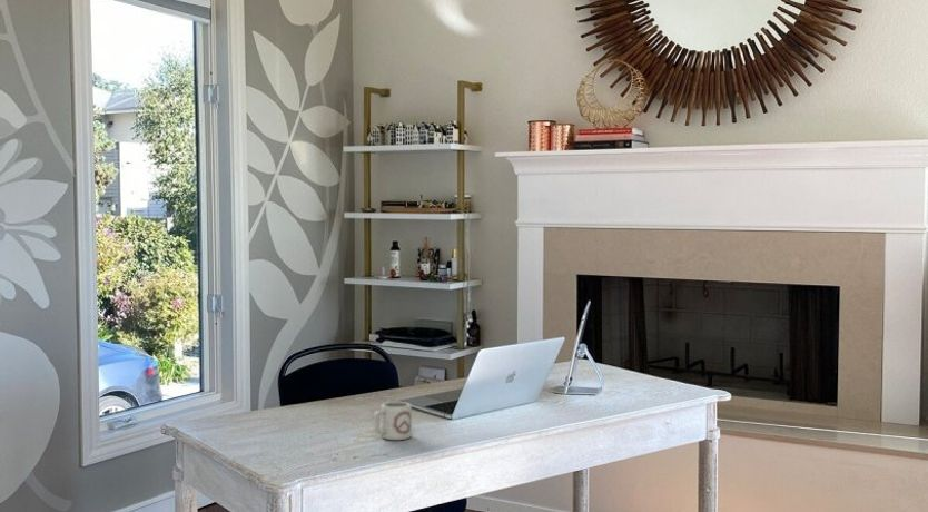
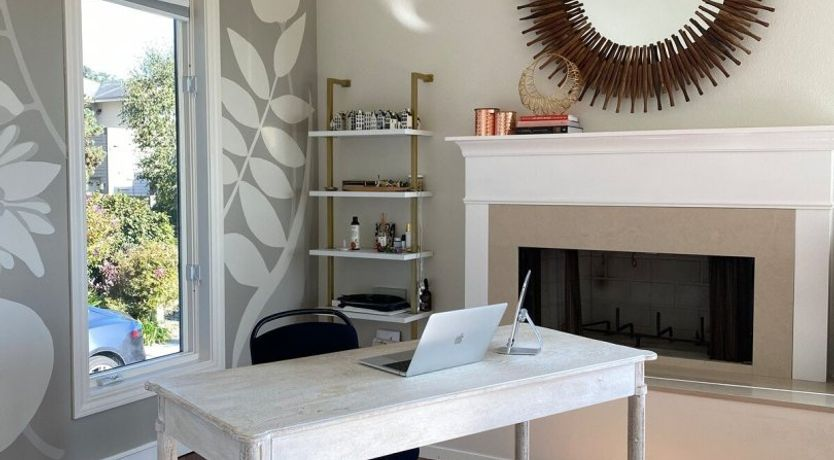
- cup [373,401,413,441]
